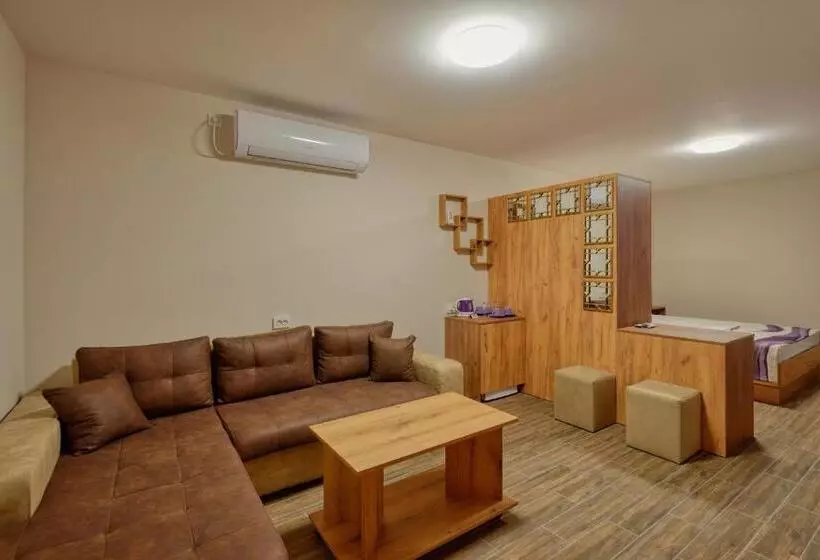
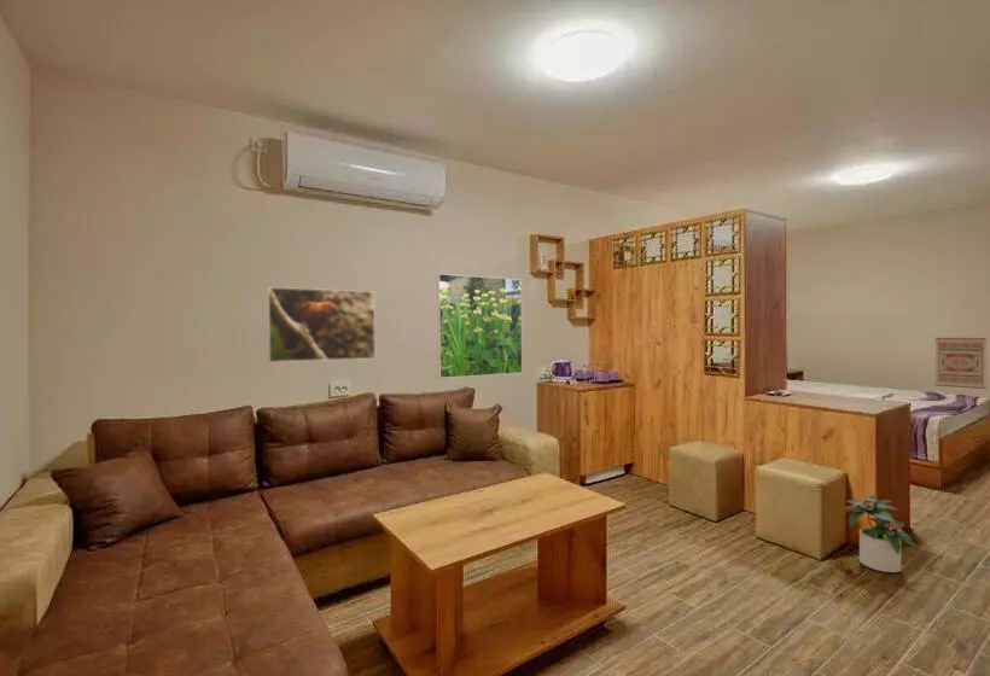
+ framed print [436,273,523,379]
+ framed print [266,286,377,363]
+ potted plant [840,493,918,573]
+ wall art [934,337,988,390]
